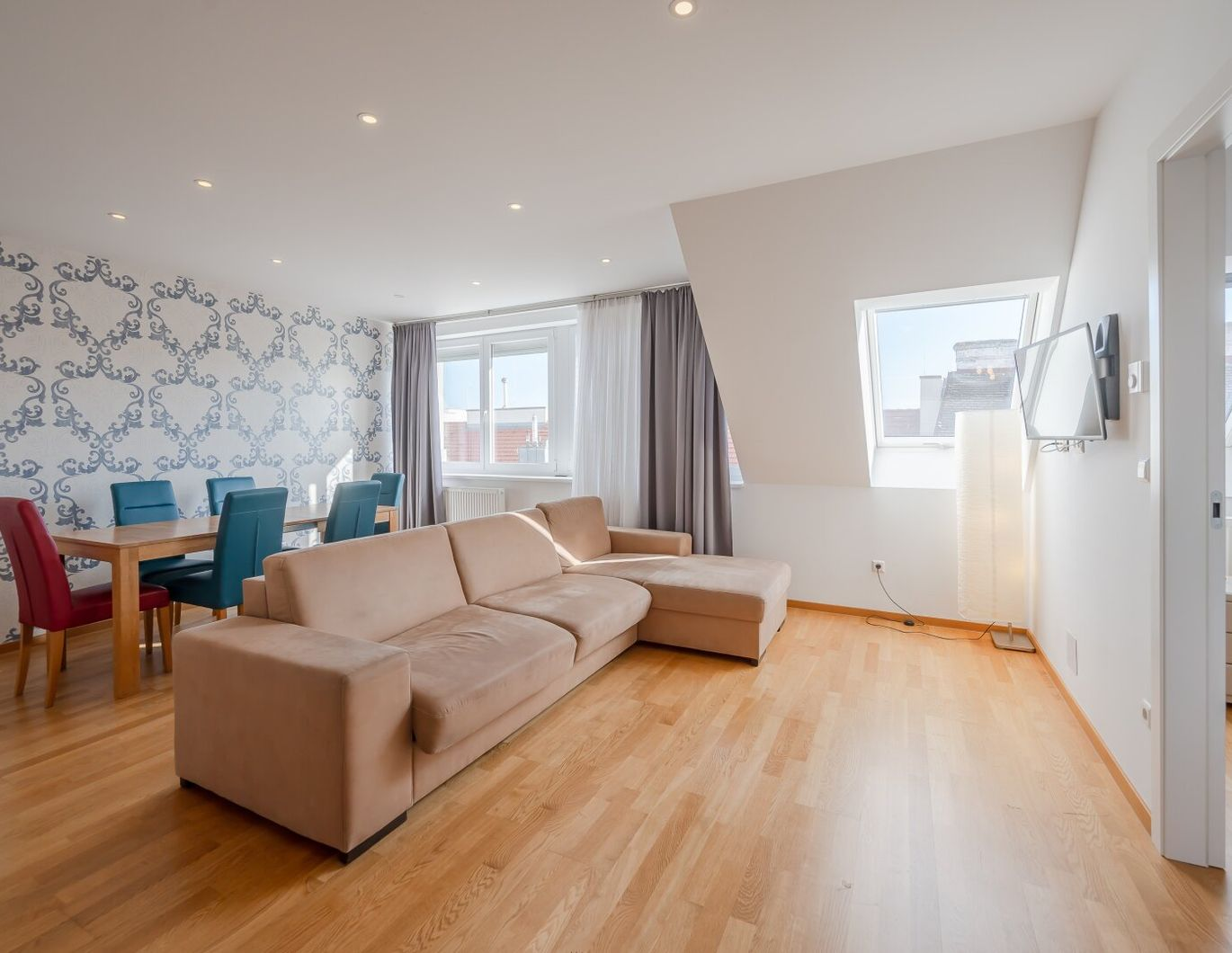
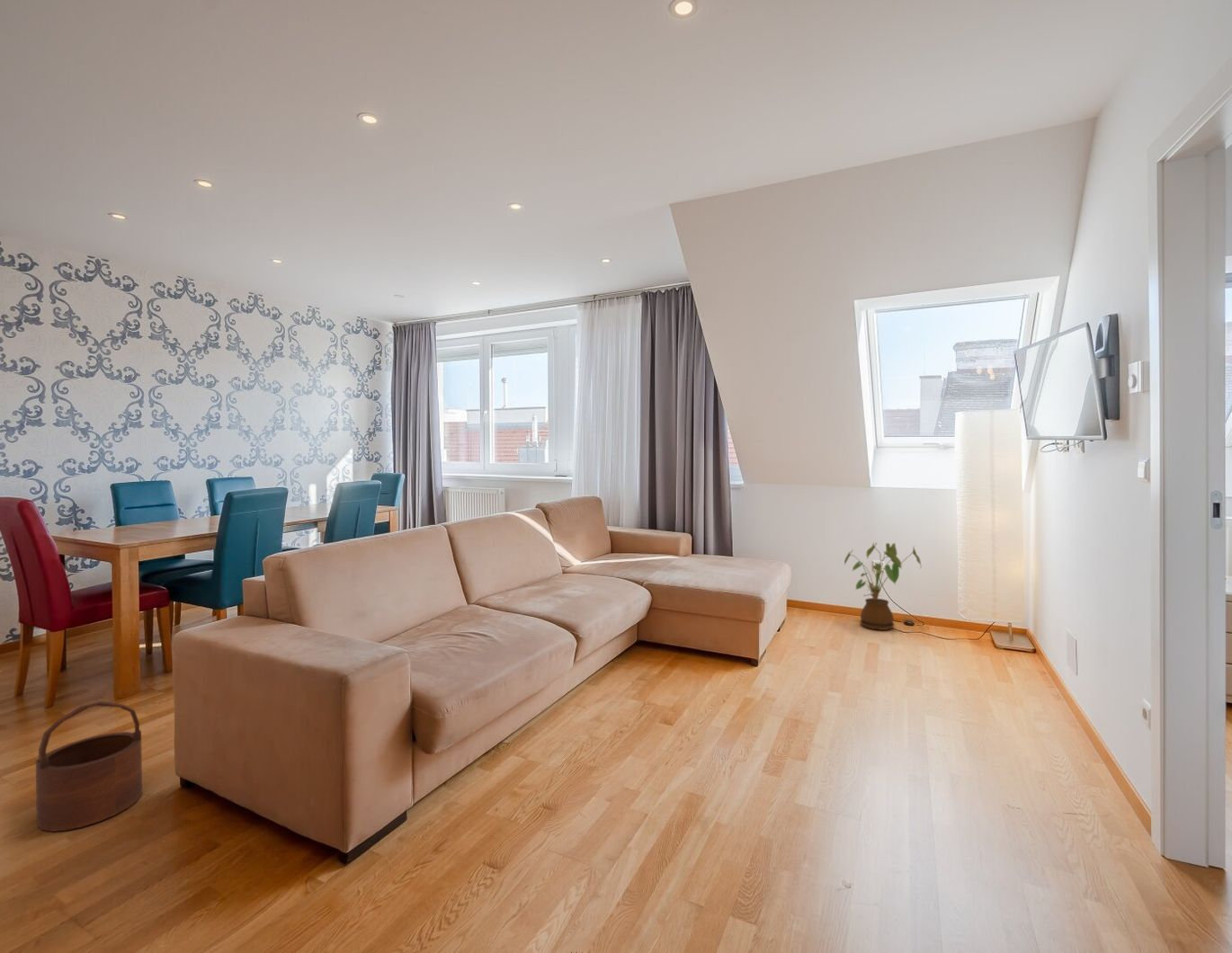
+ house plant [844,542,923,631]
+ wooden bucket [35,700,143,833]
